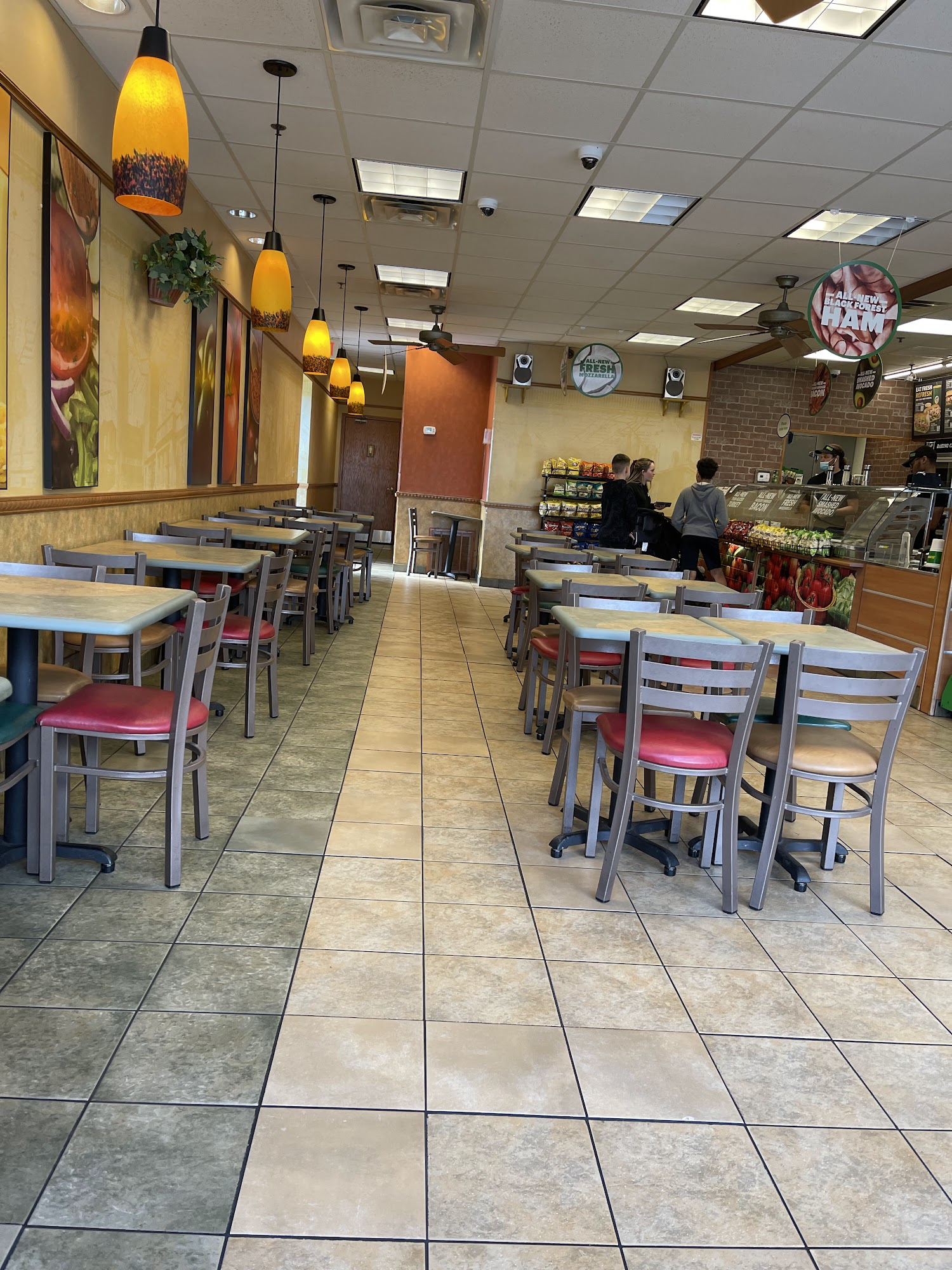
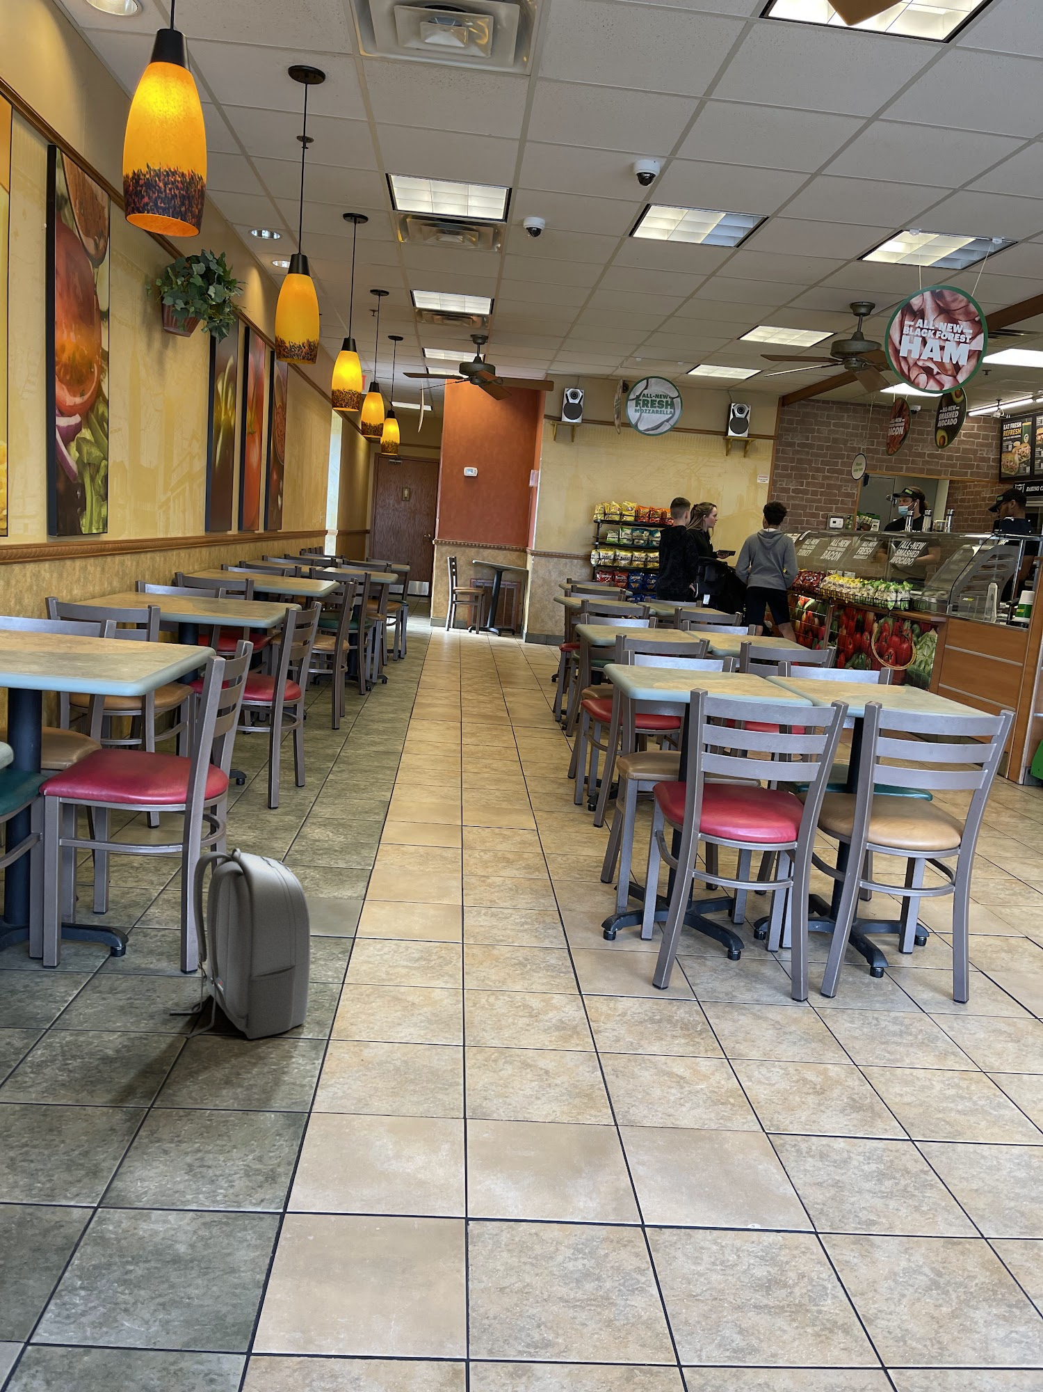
+ backpack [170,847,311,1040]
